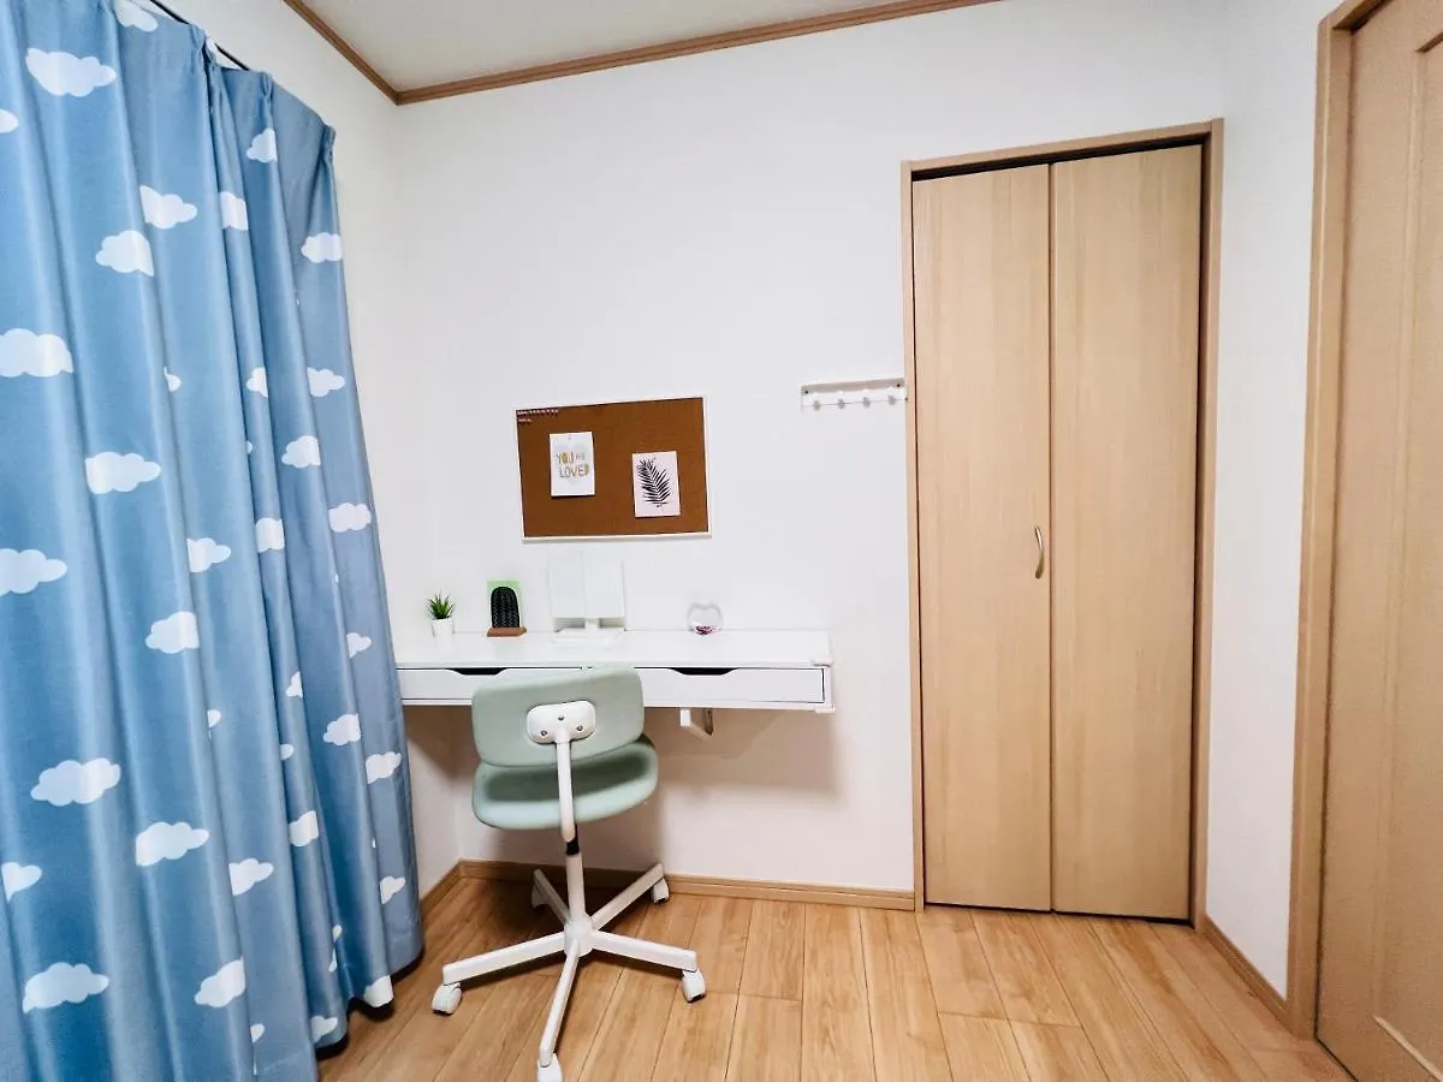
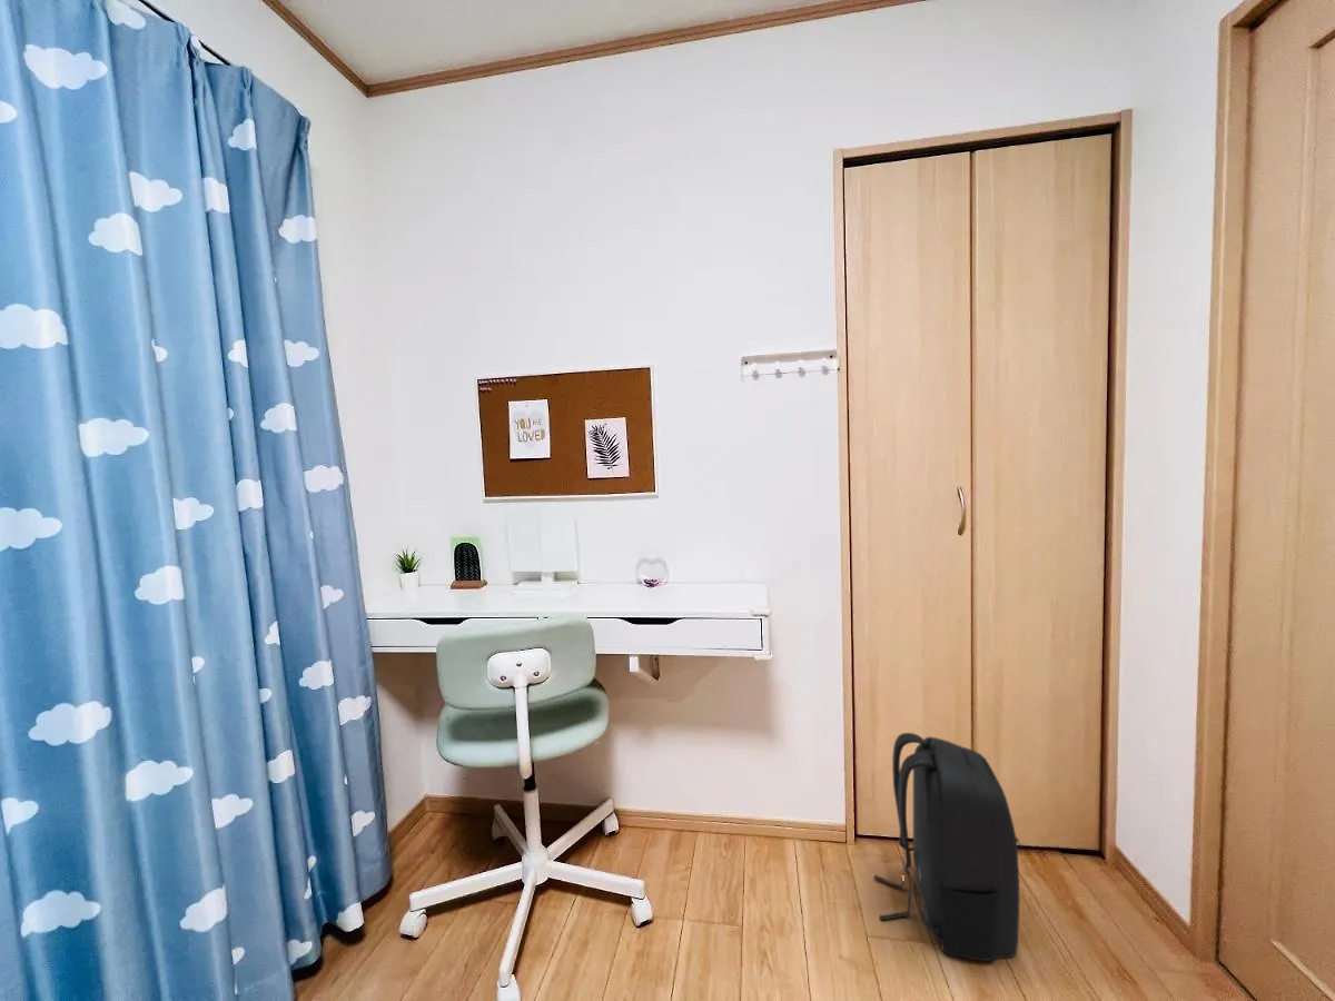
+ backpack [873,732,1022,962]
